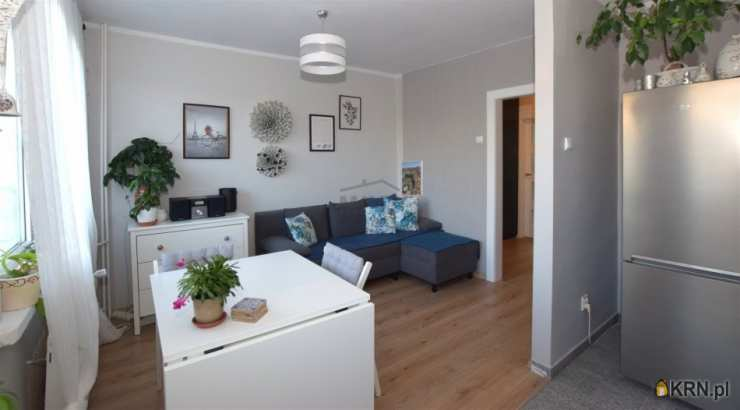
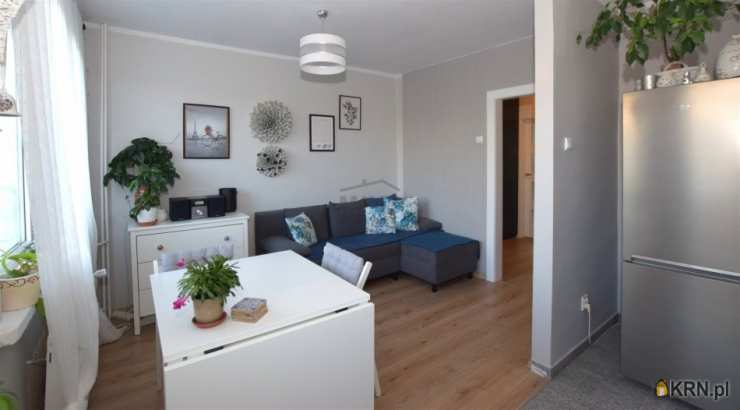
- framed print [401,159,424,196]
